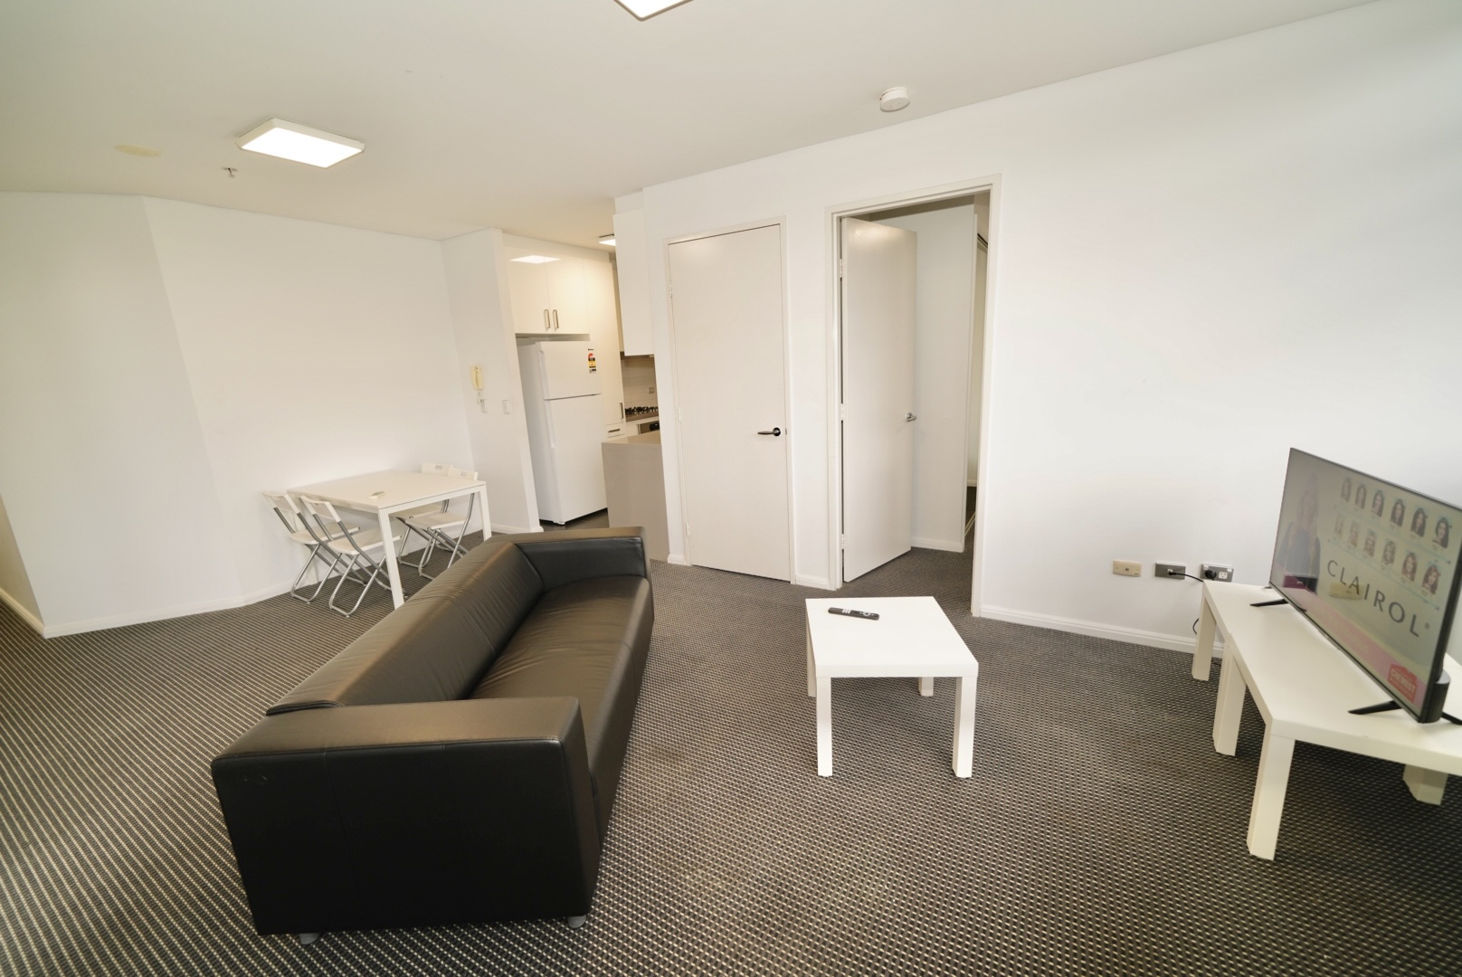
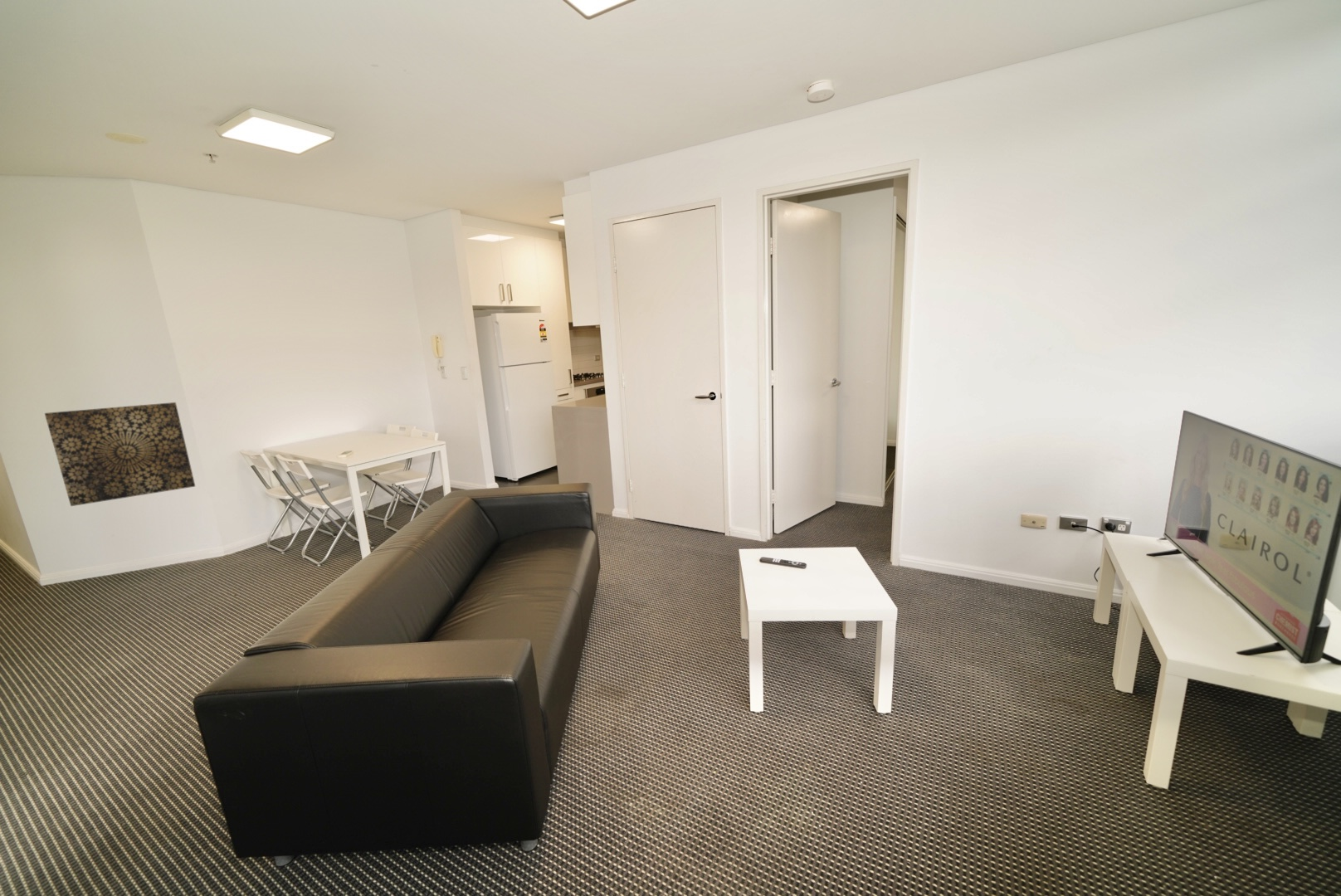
+ wall art [44,402,196,507]
